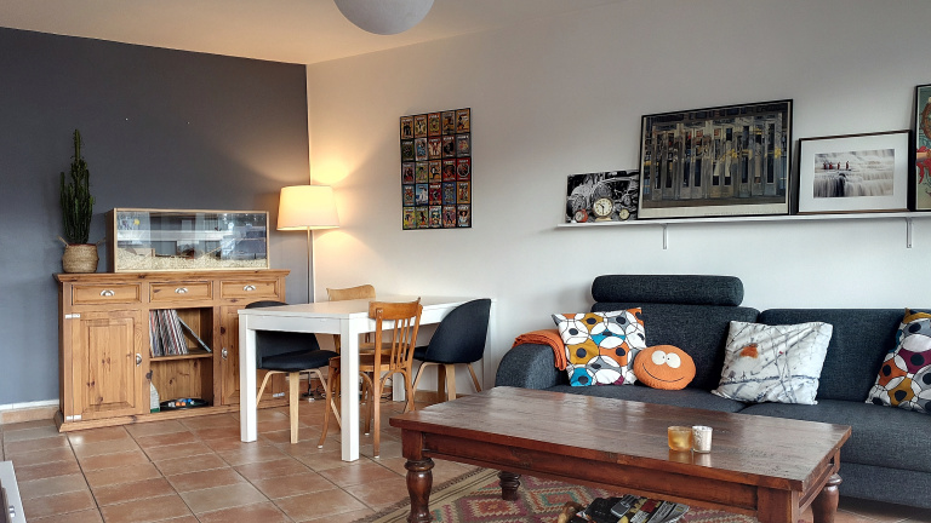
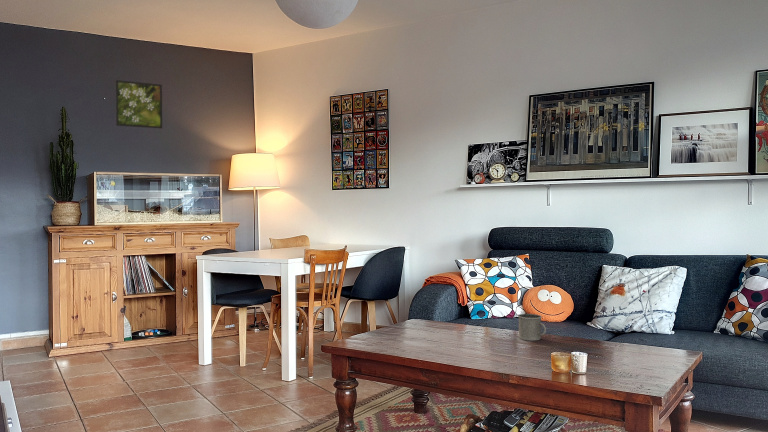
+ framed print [114,79,163,130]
+ mug [517,313,547,342]
